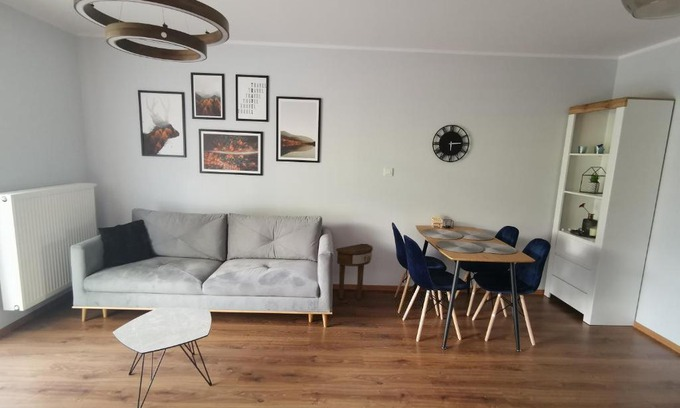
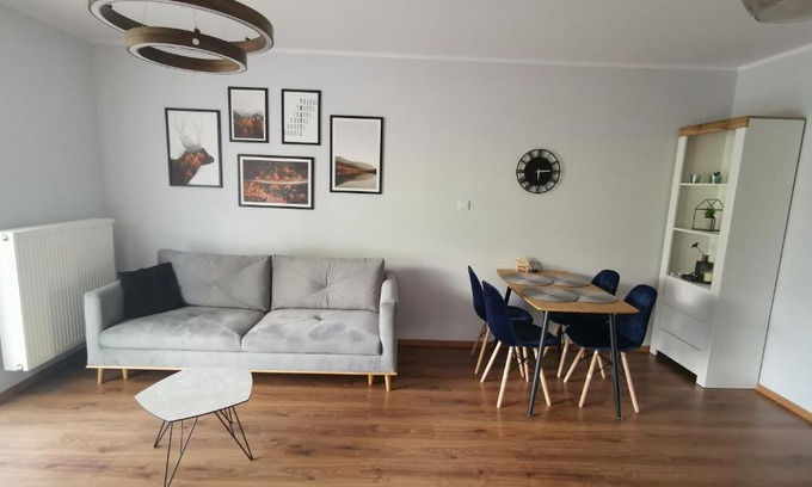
- side table [335,243,374,301]
